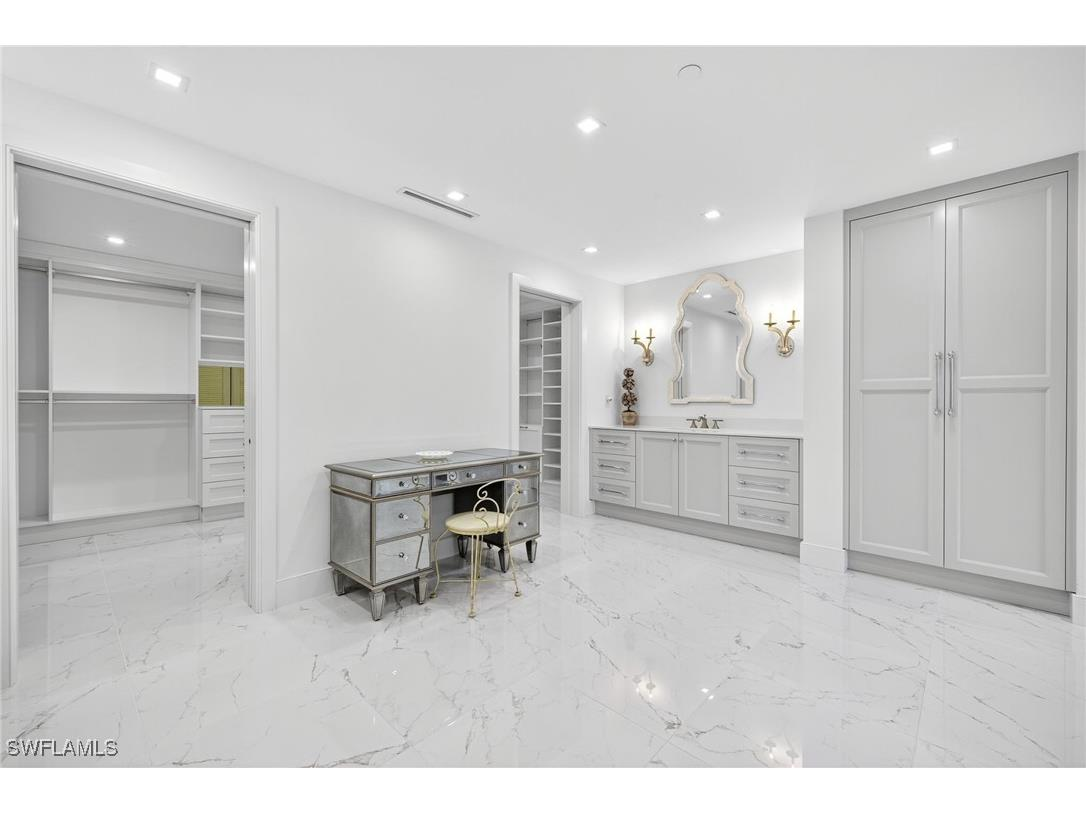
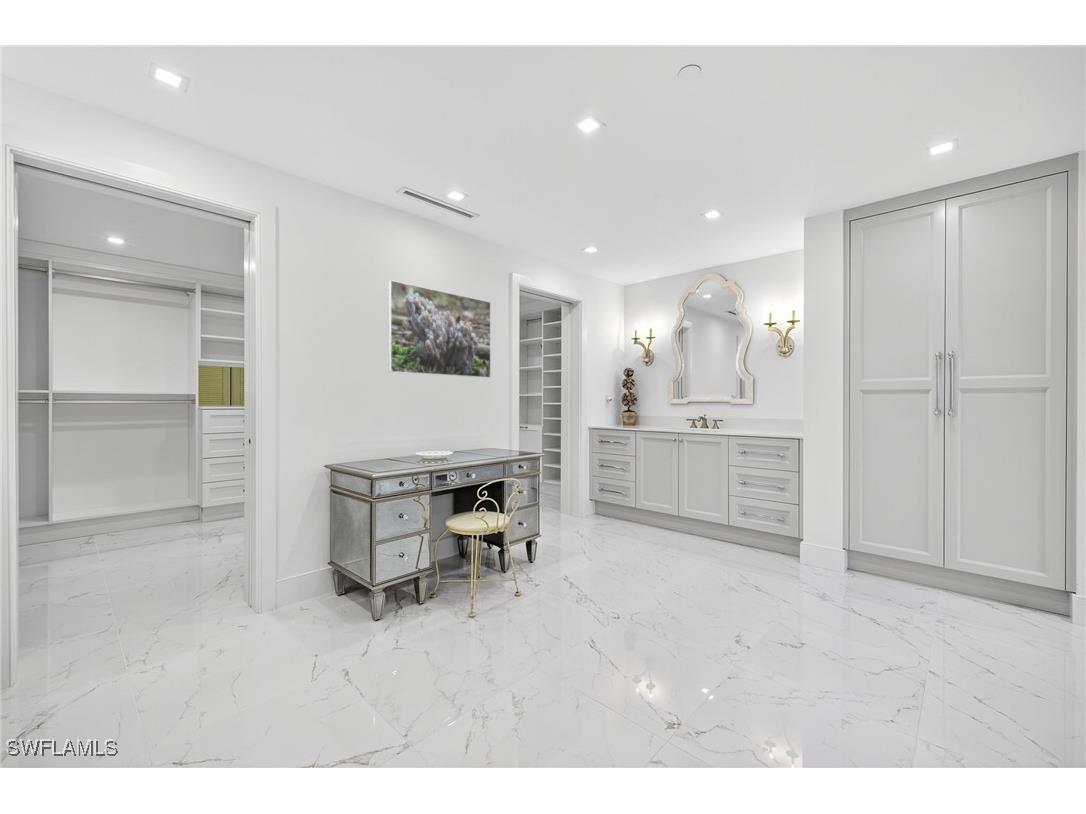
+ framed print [387,279,492,379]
